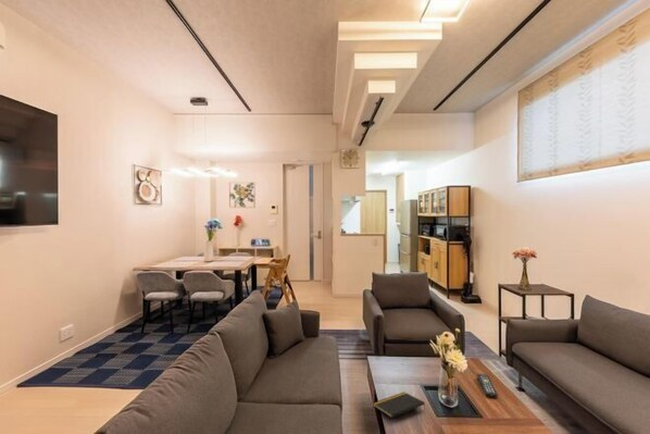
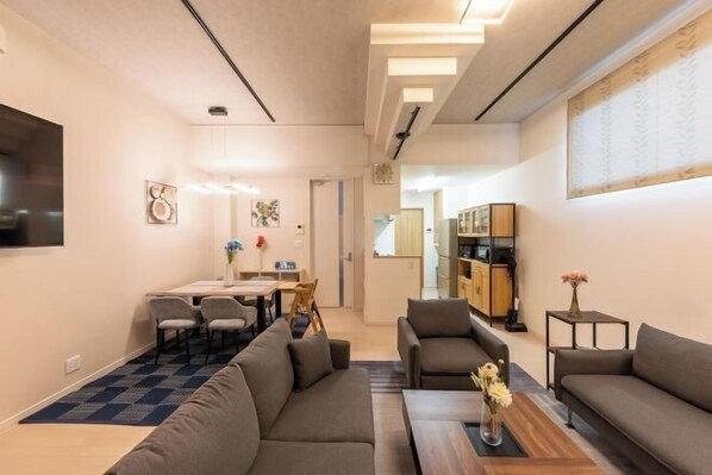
- notepad [372,390,426,419]
- remote control [476,373,499,398]
